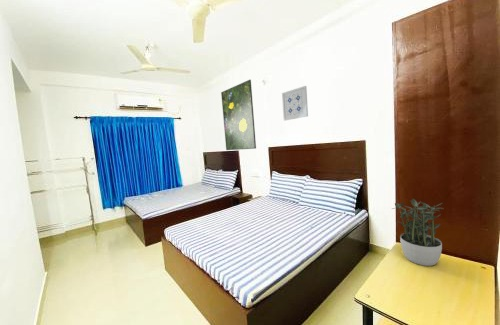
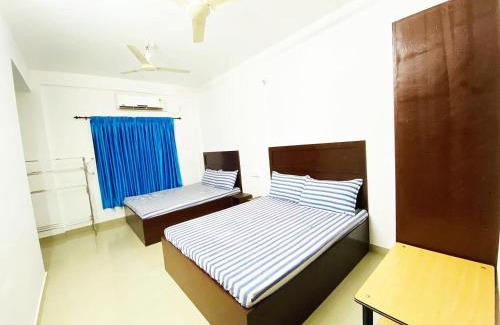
- potted plant [391,198,445,267]
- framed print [220,79,257,151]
- wall art [281,85,309,121]
